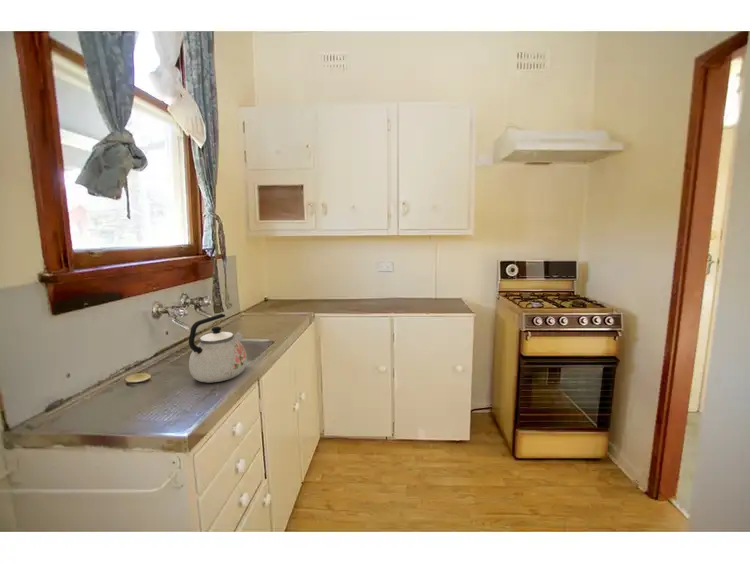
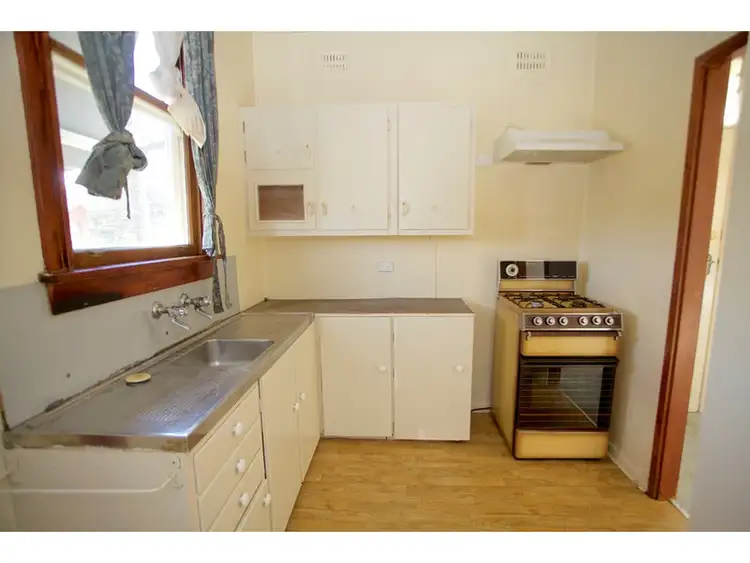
- kettle [188,313,248,384]
